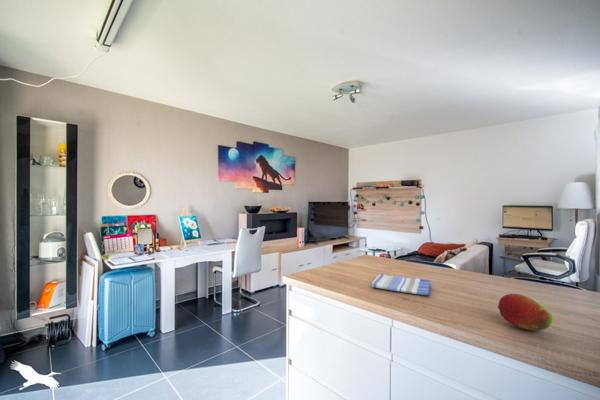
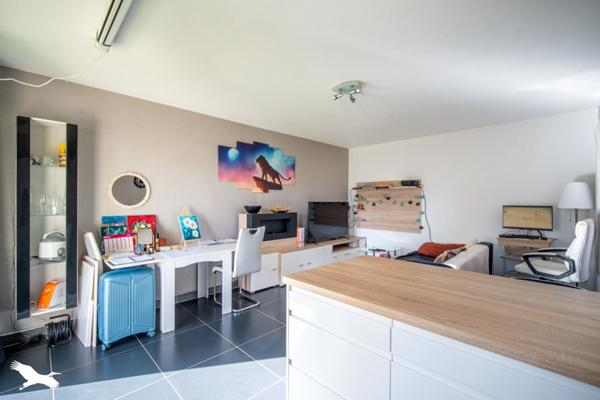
- dish towel [371,273,432,296]
- fruit [497,293,553,332]
